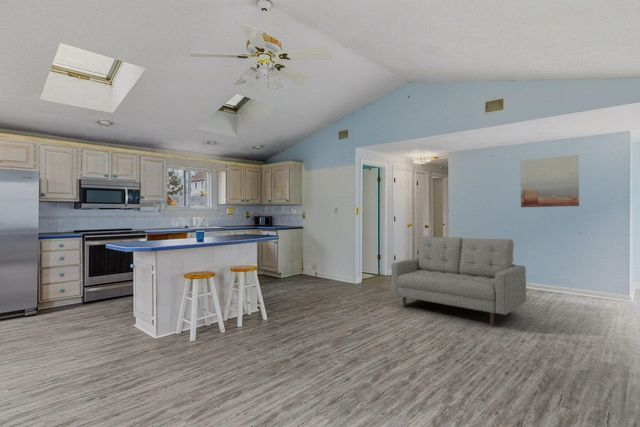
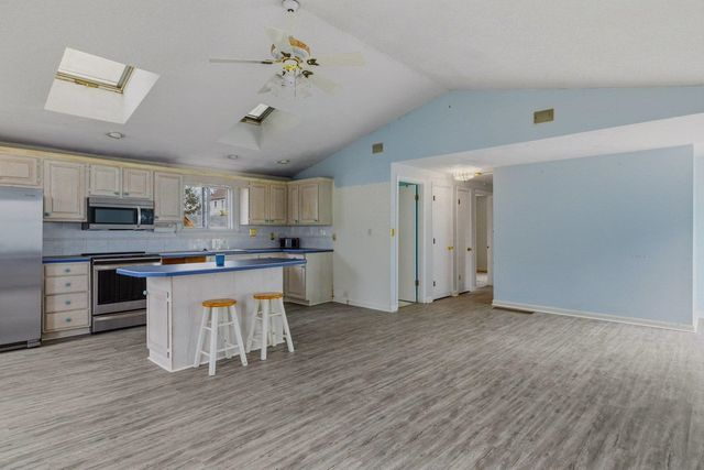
- sofa [391,235,527,326]
- wall art [519,154,580,208]
